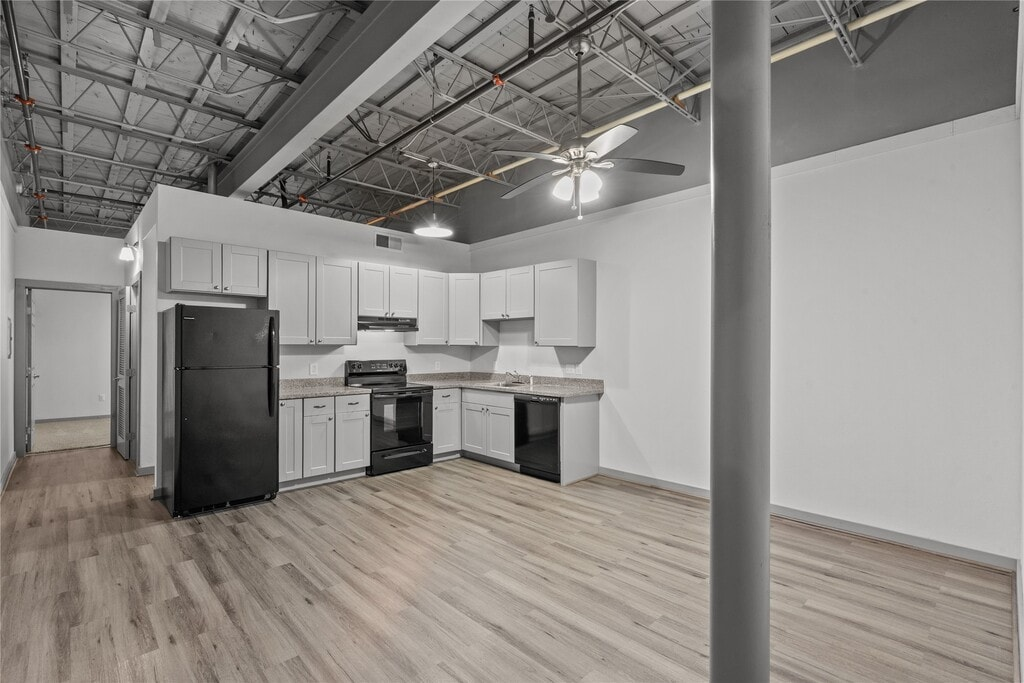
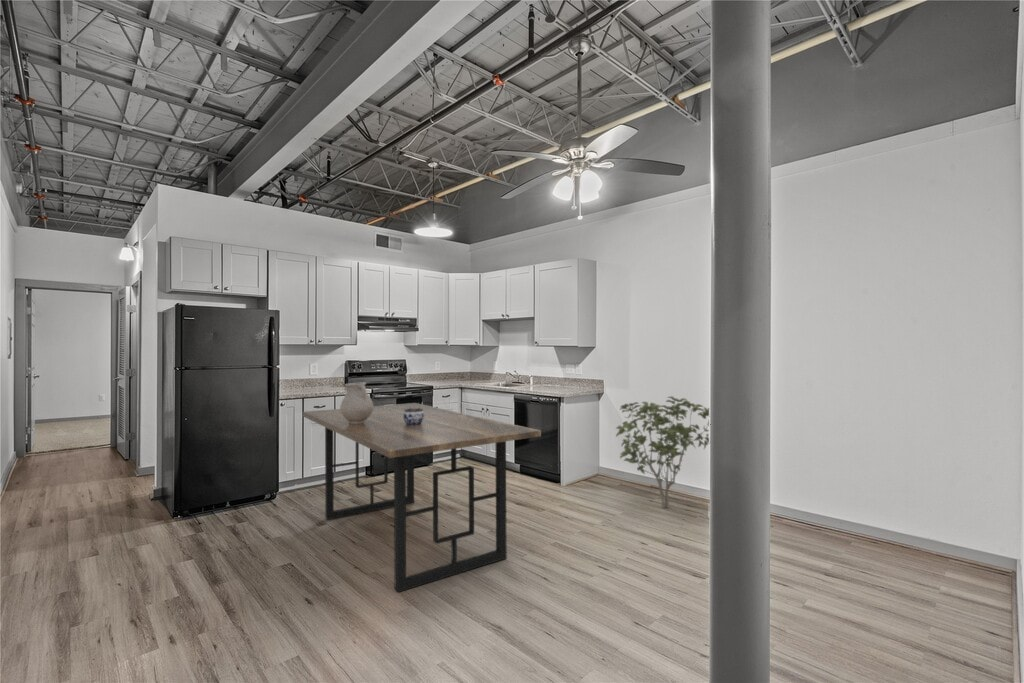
+ jar [403,408,424,425]
+ vase [339,381,374,424]
+ dining table [301,402,542,593]
+ shrub [615,395,710,509]
